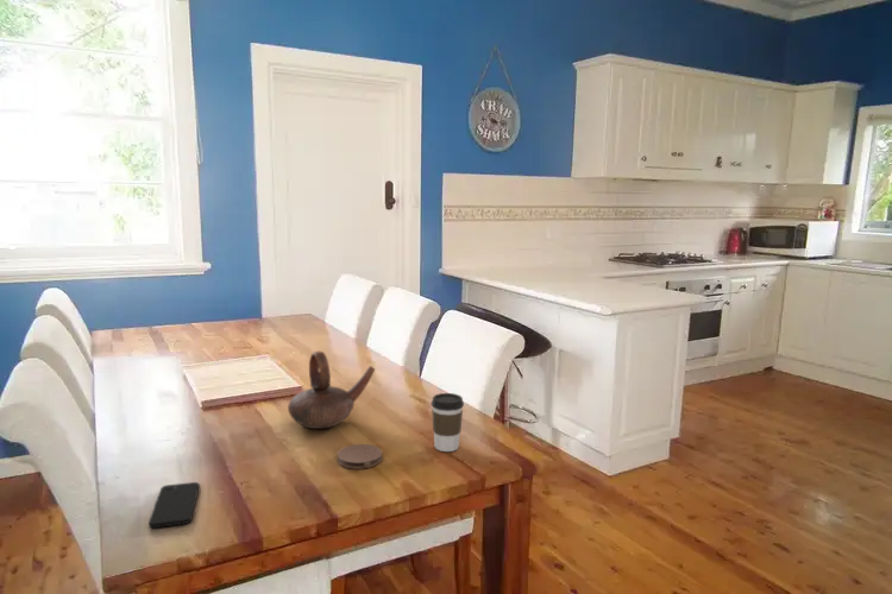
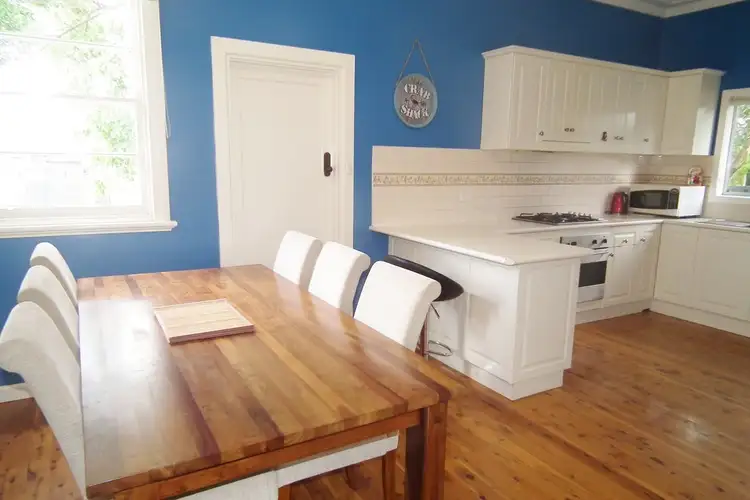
- teapot [287,350,376,430]
- coaster [335,443,383,470]
- coffee cup [431,392,465,453]
- smartphone [147,481,201,529]
